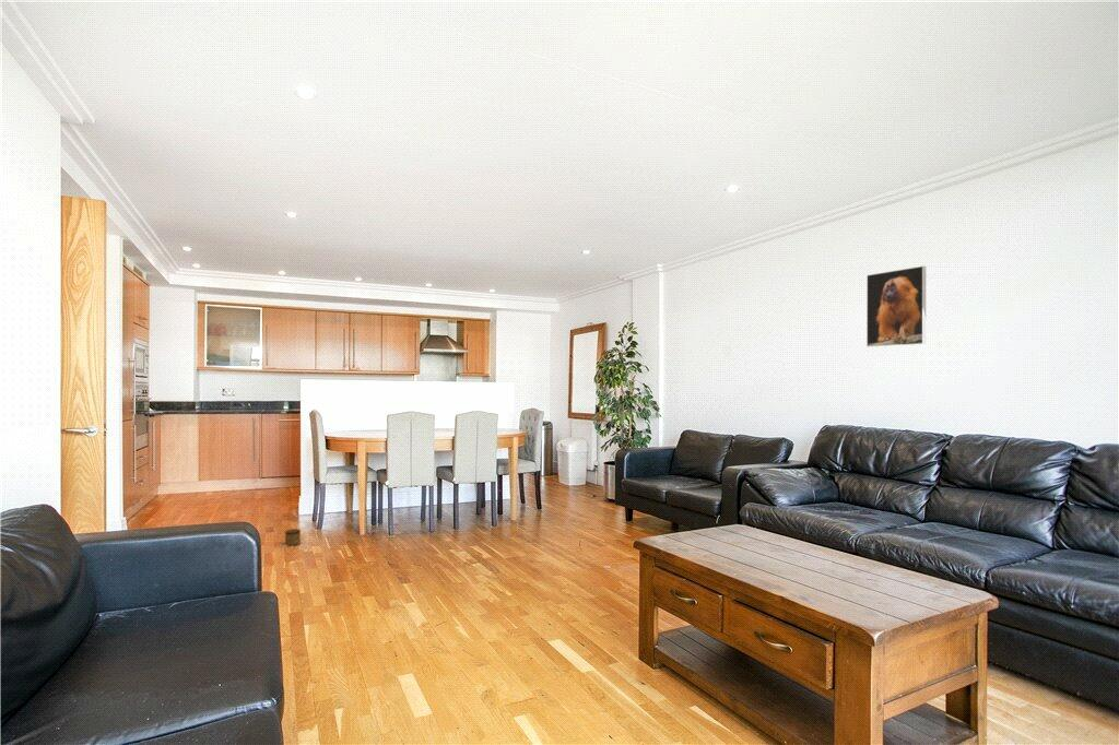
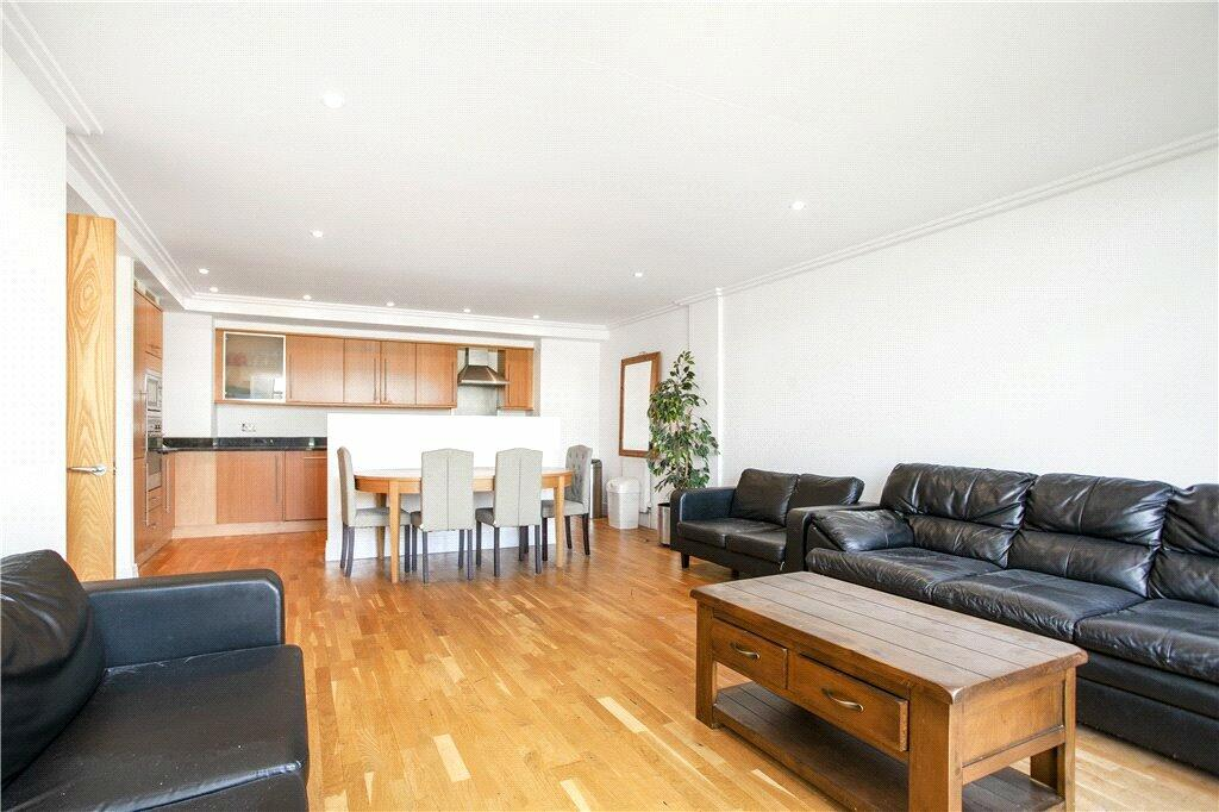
- speaker [282,528,302,548]
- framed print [865,265,927,347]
